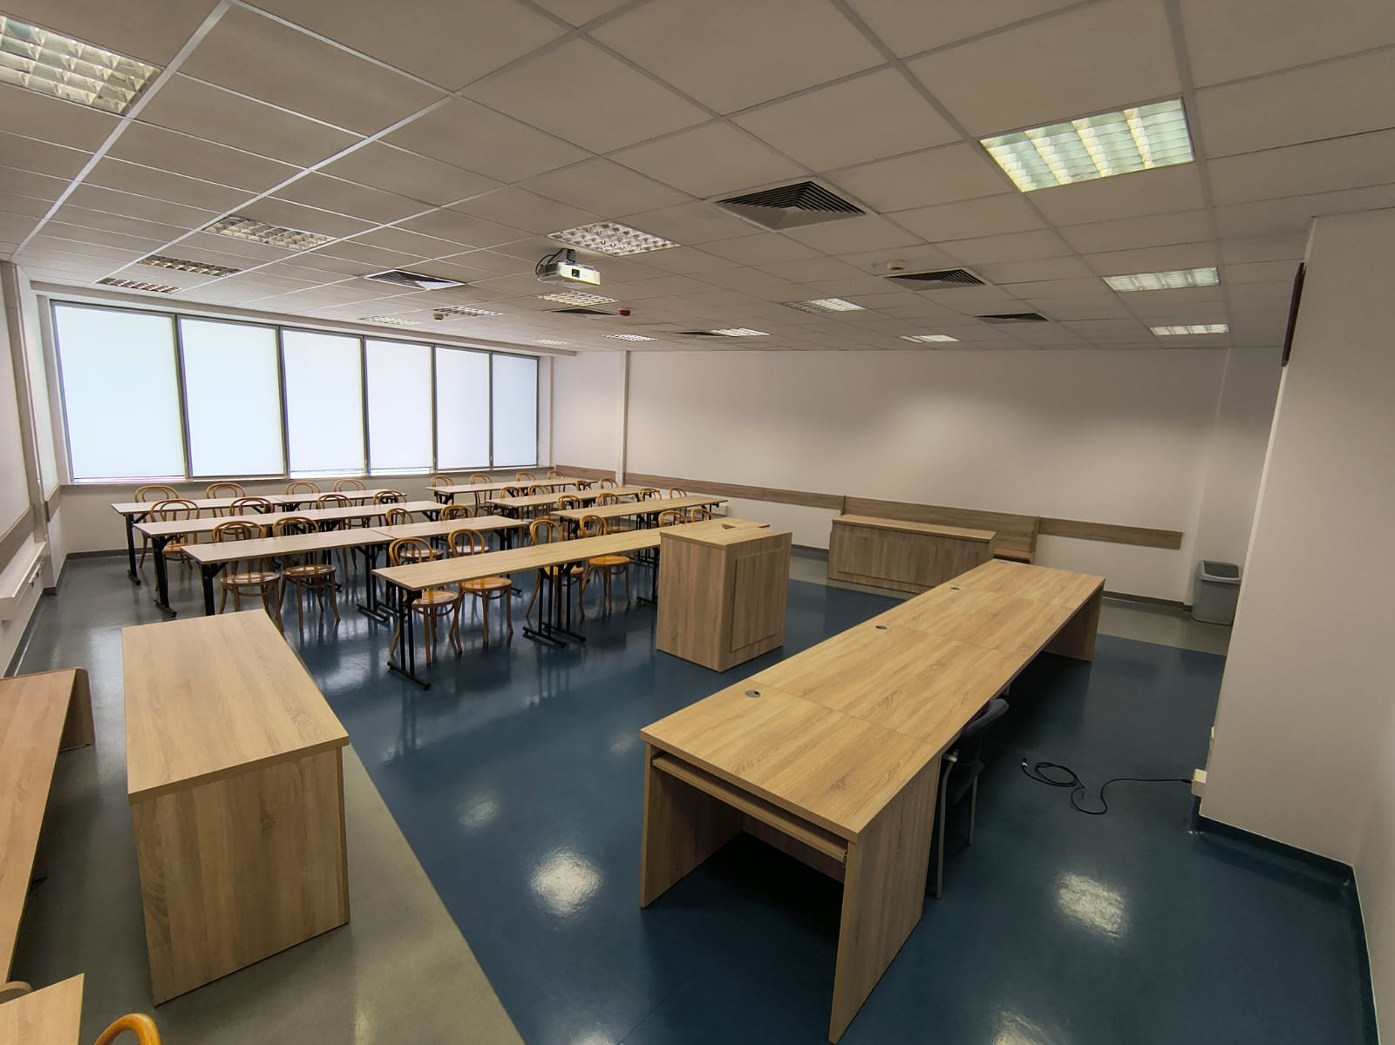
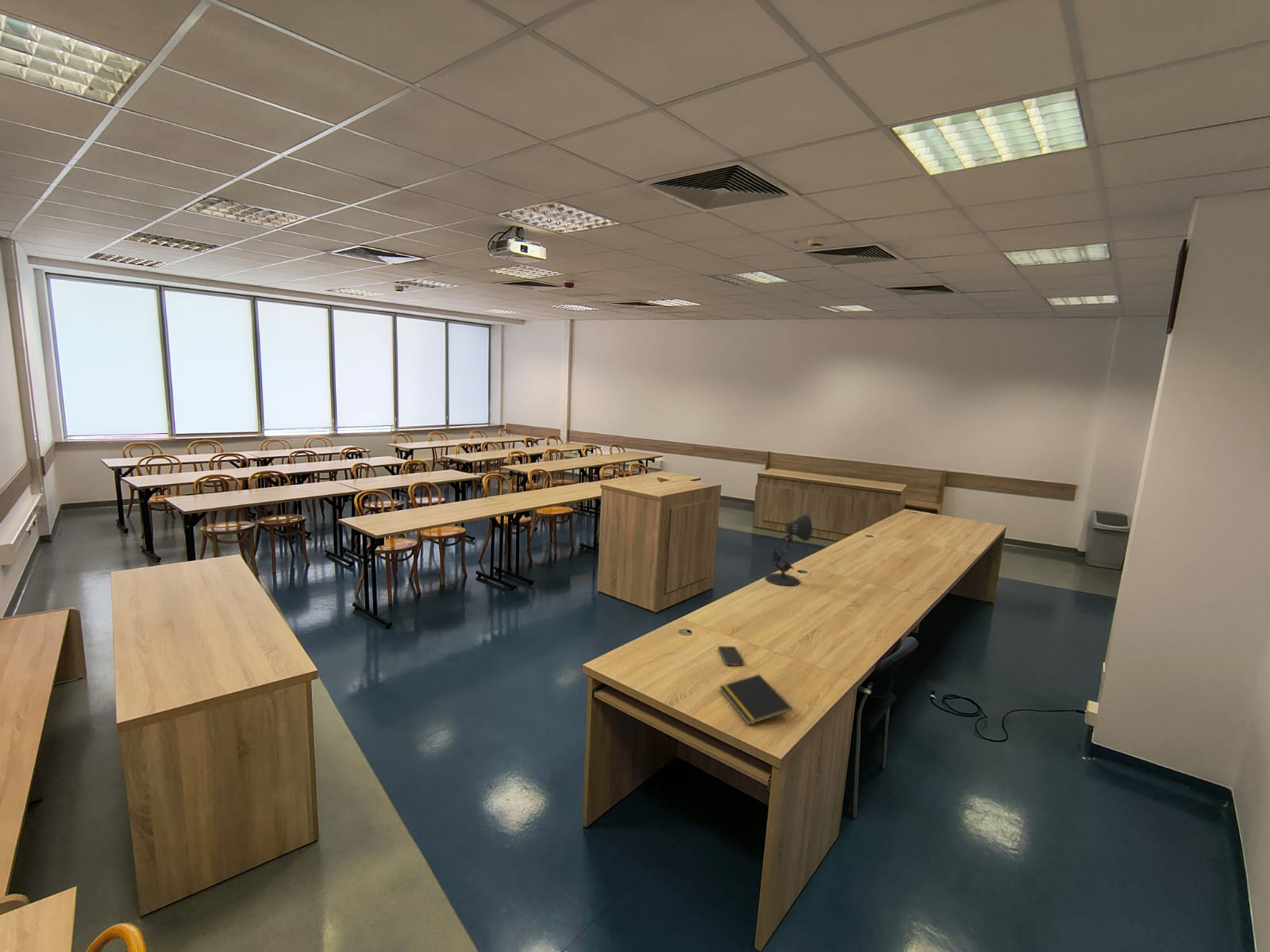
+ notepad [719,674,793,726]
+ desk lamp [764,514,813,586]
+ smartphone [718,646,745,666]
